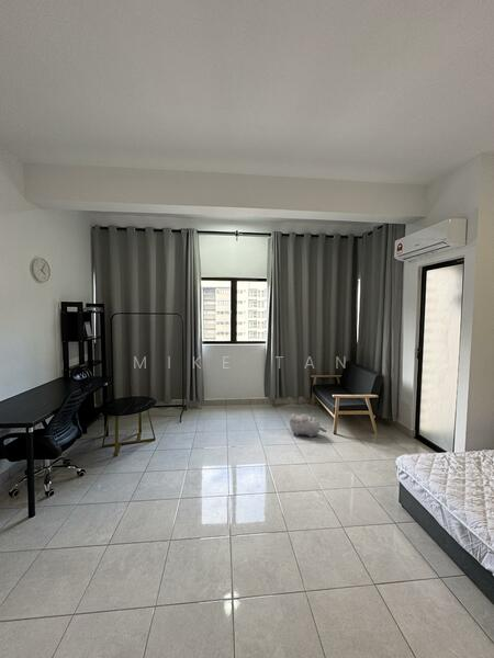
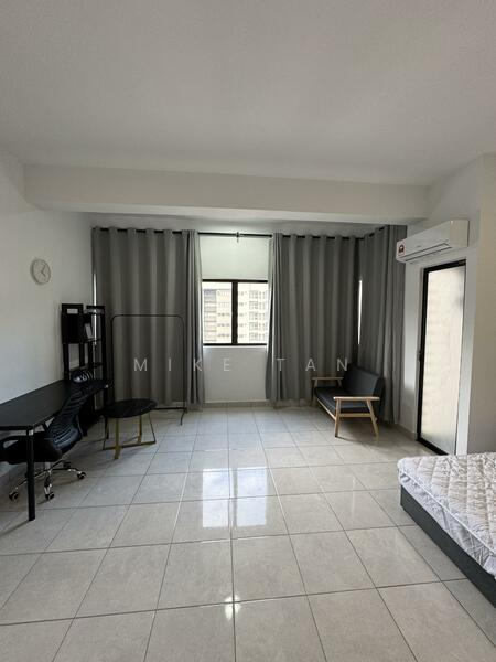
- plush toy [289,413,327,439]
